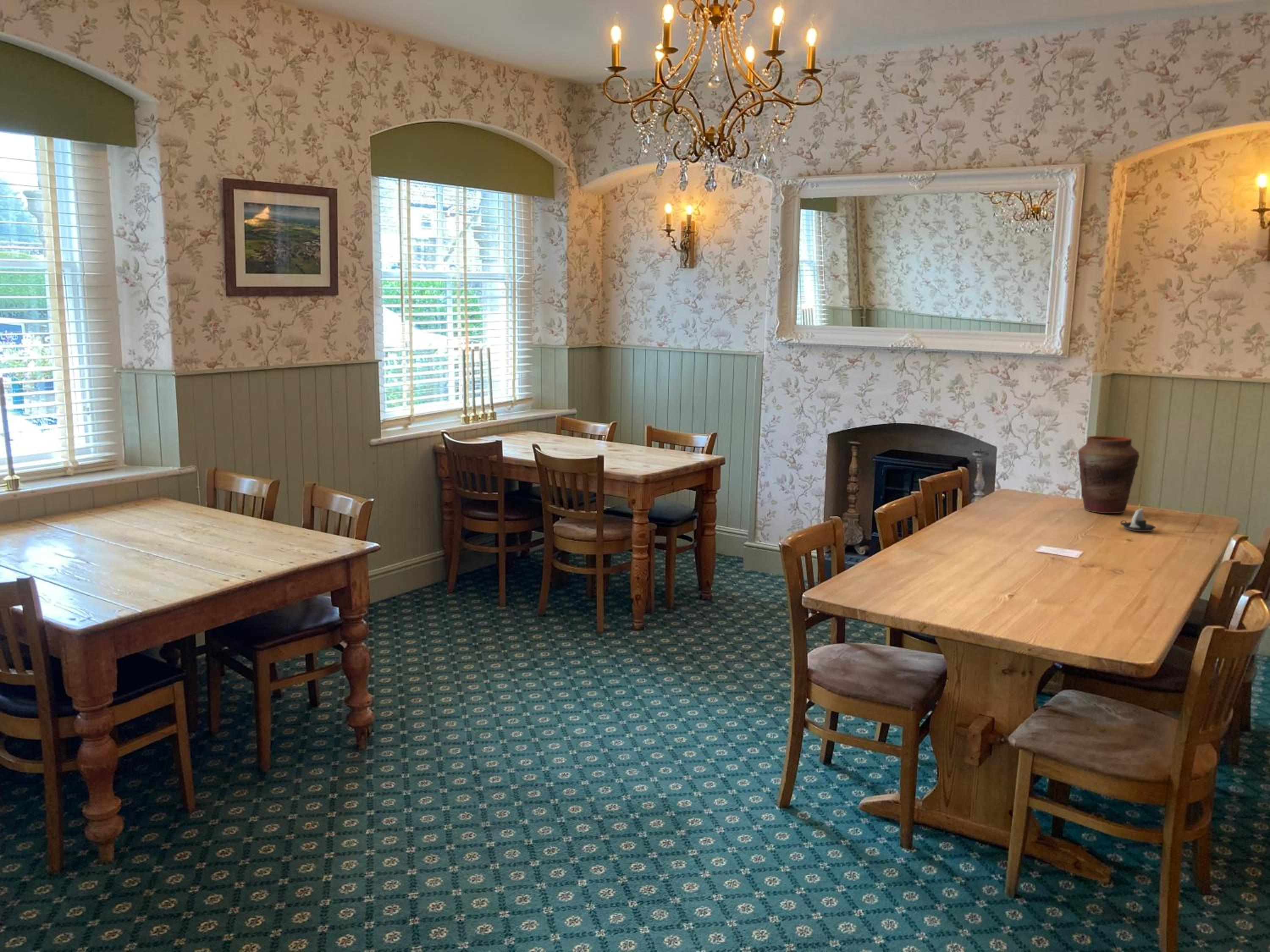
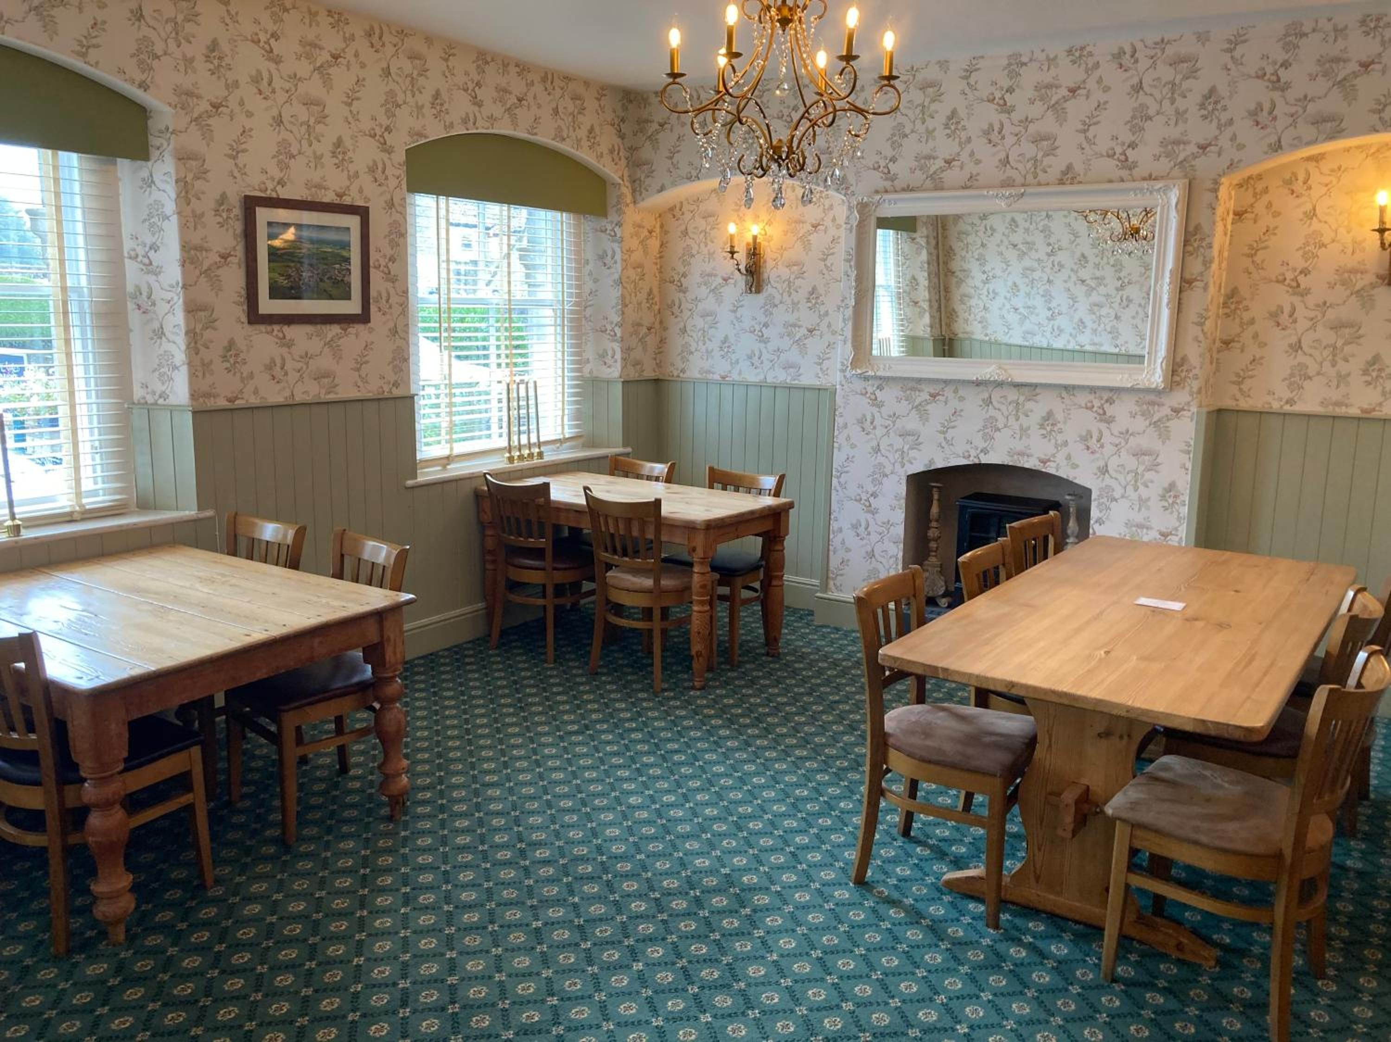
- vase [1077,435,1140,514]
- candle [1120,503,1157,532]
